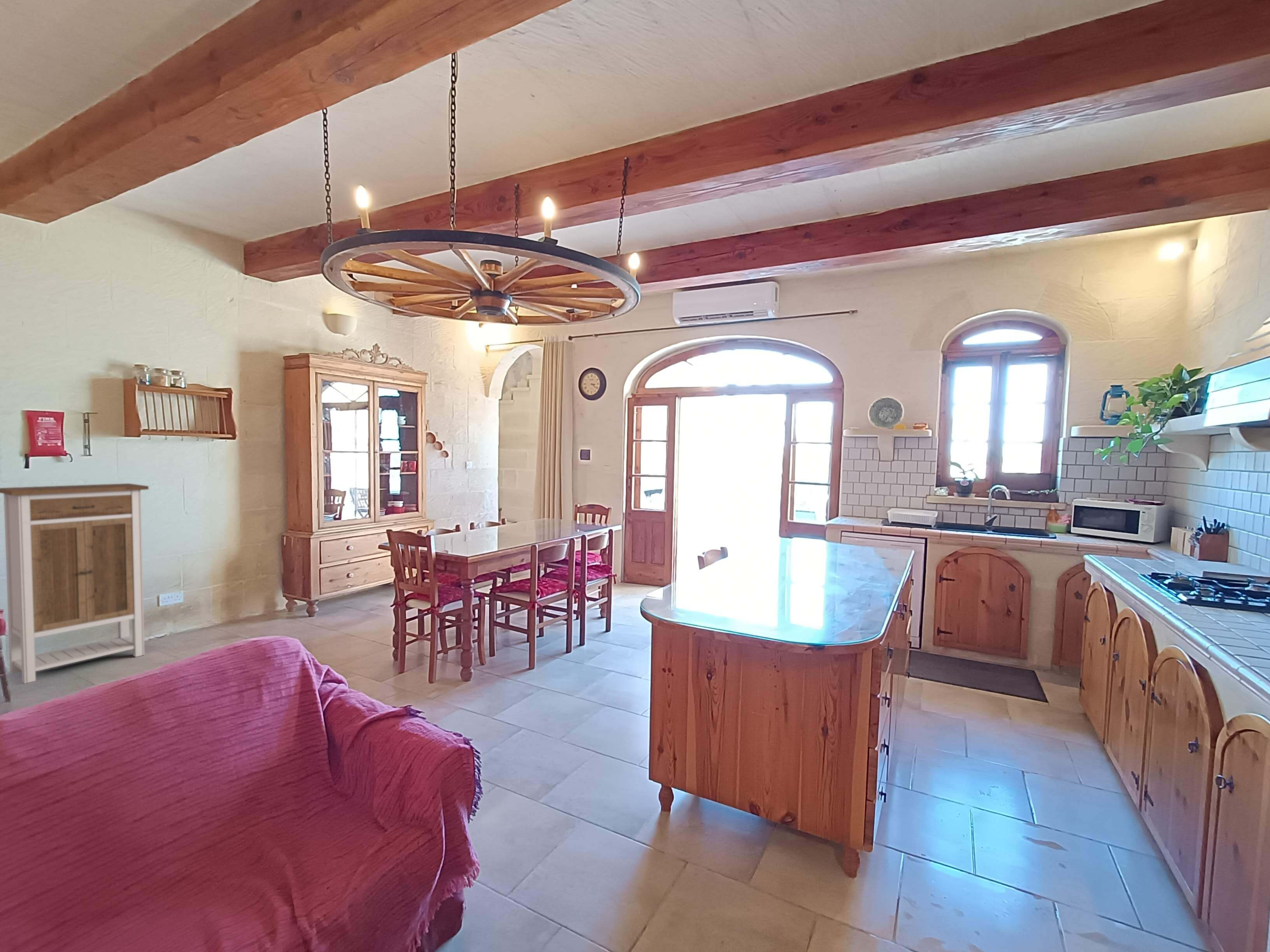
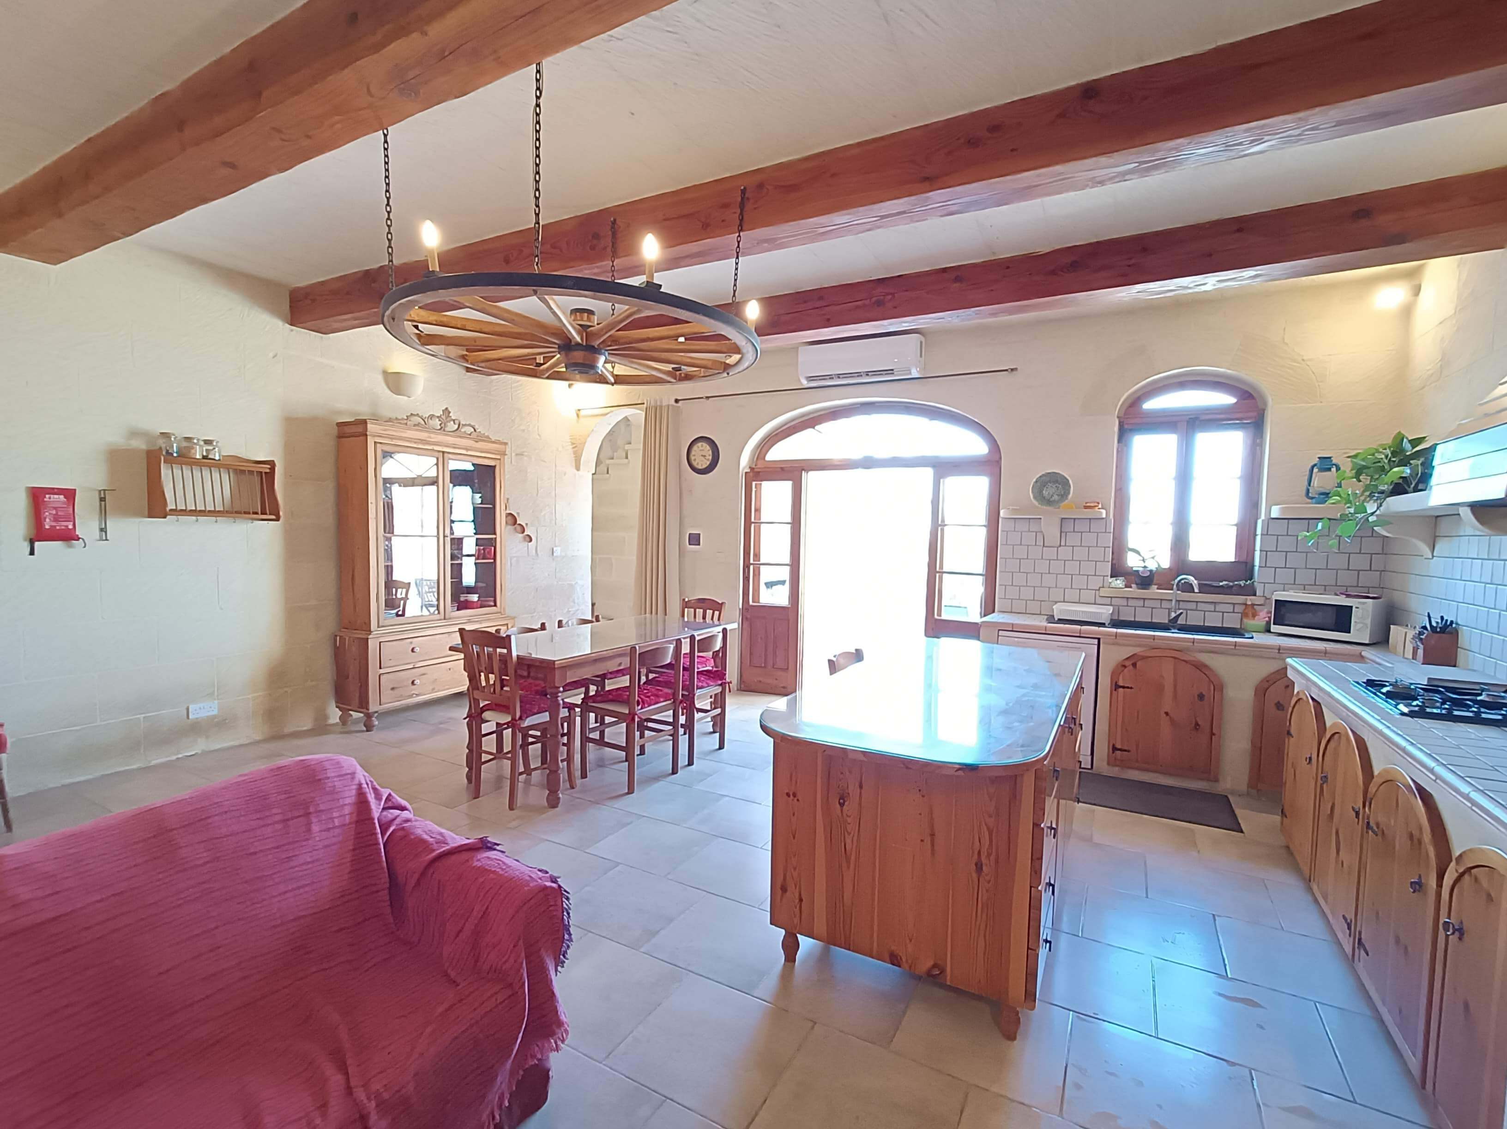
- cabinet [0,483,149,684]
